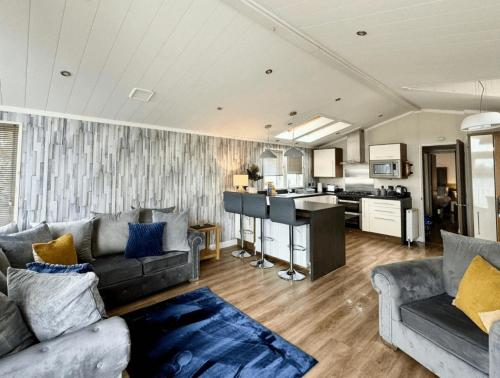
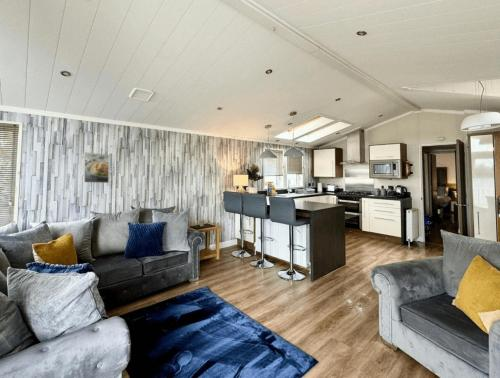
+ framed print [83,151,110,184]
